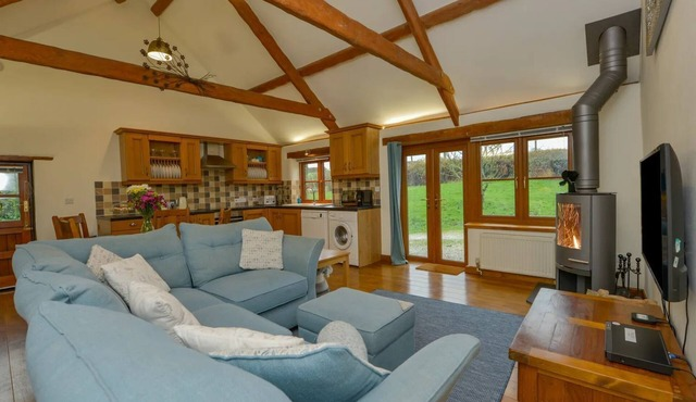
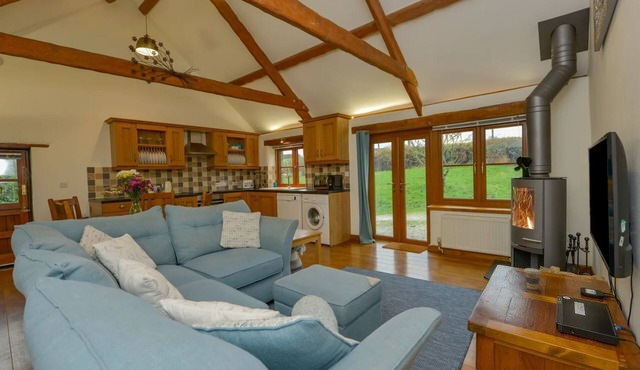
+ coffee cup [523,267,542,291]
